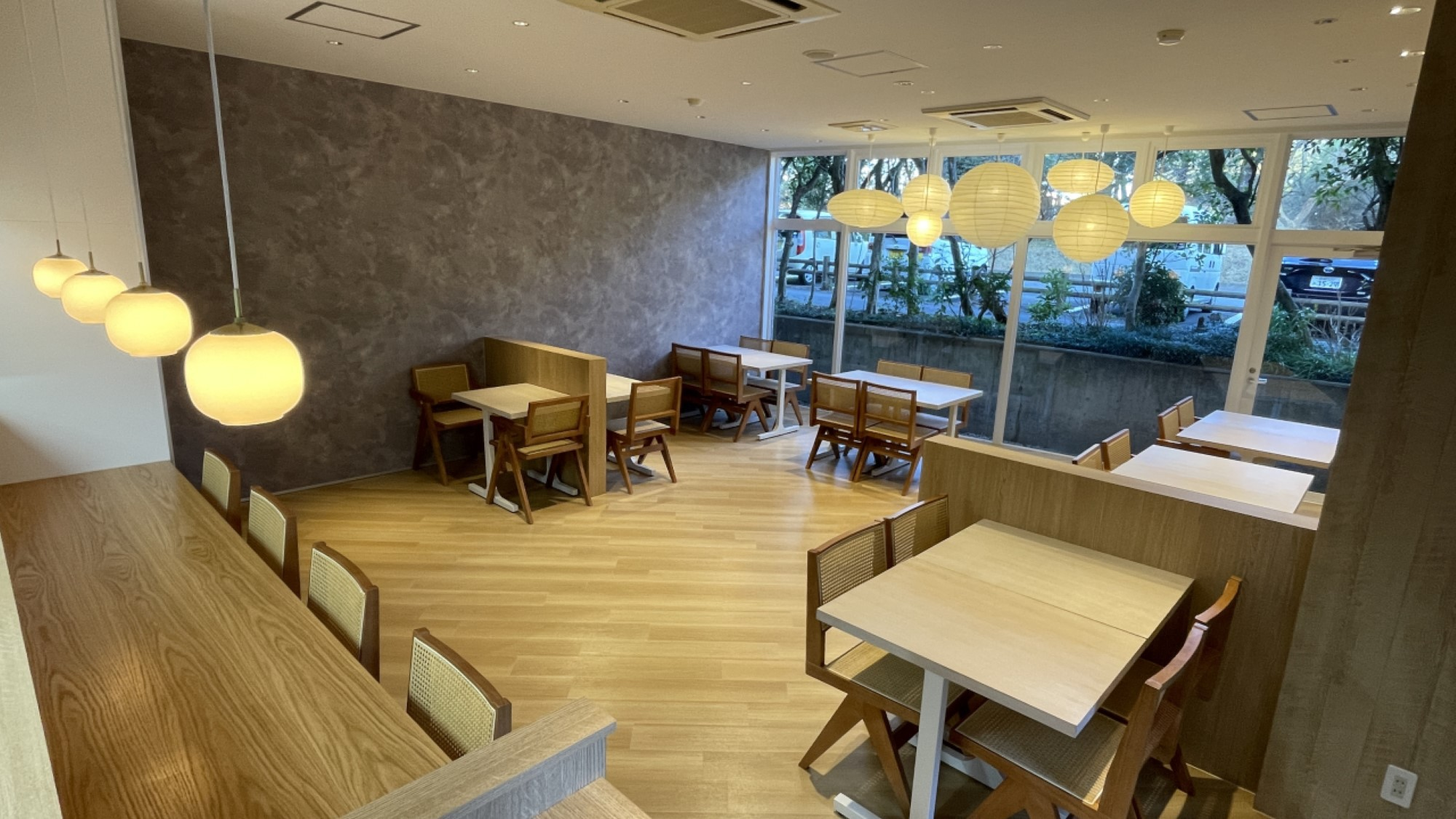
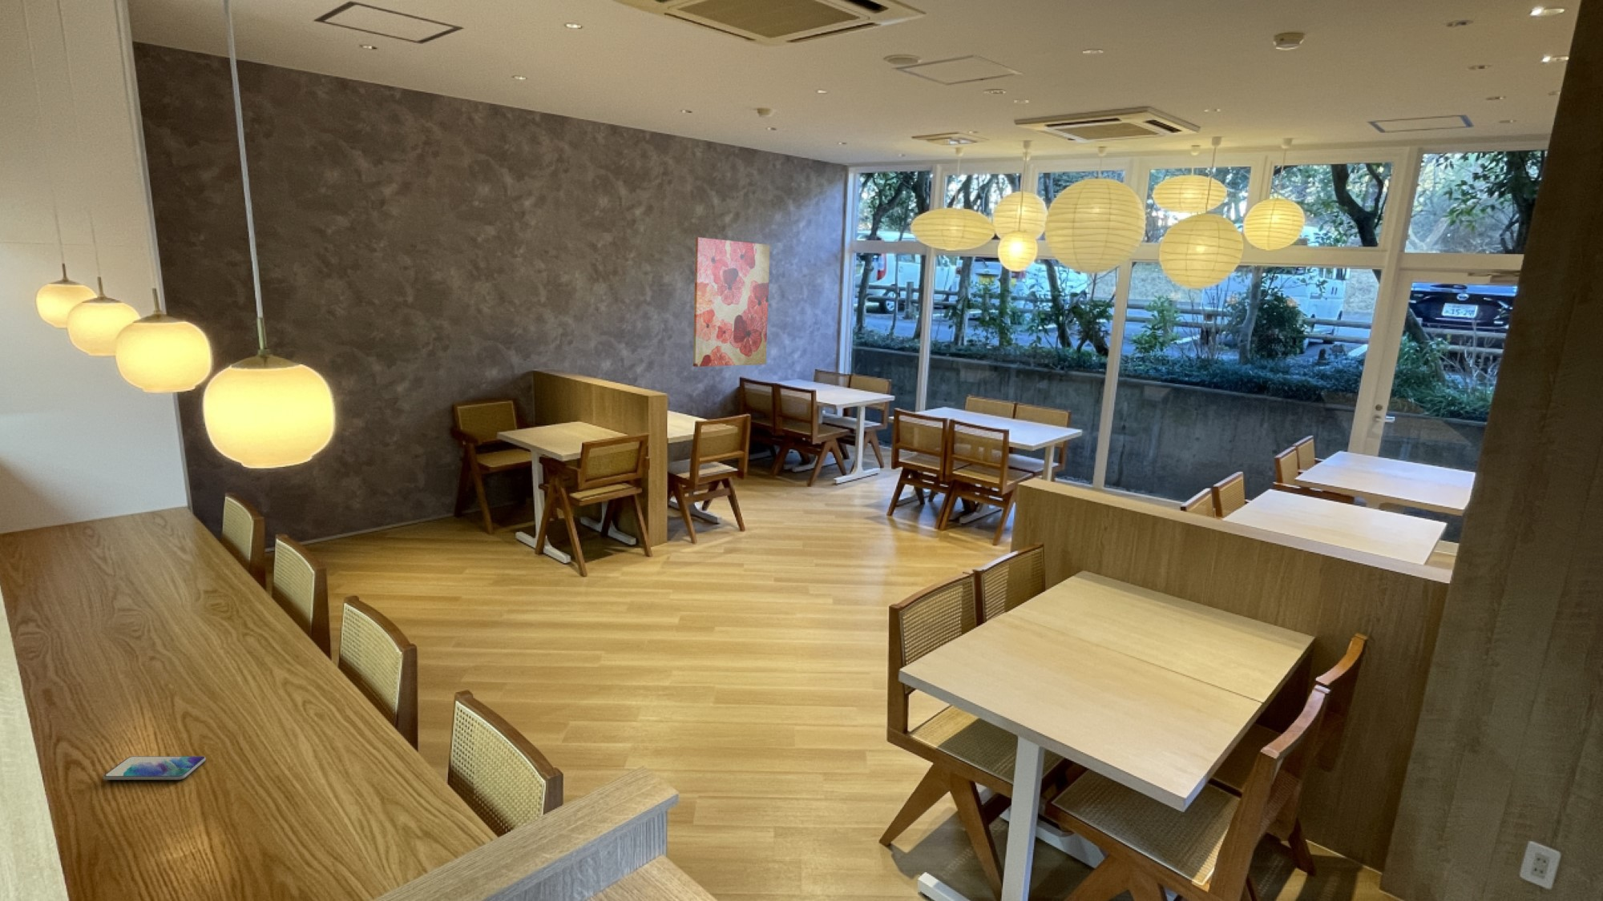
+ wall art [693,237,771,367]
+ smartphone [102,756,207,781]
